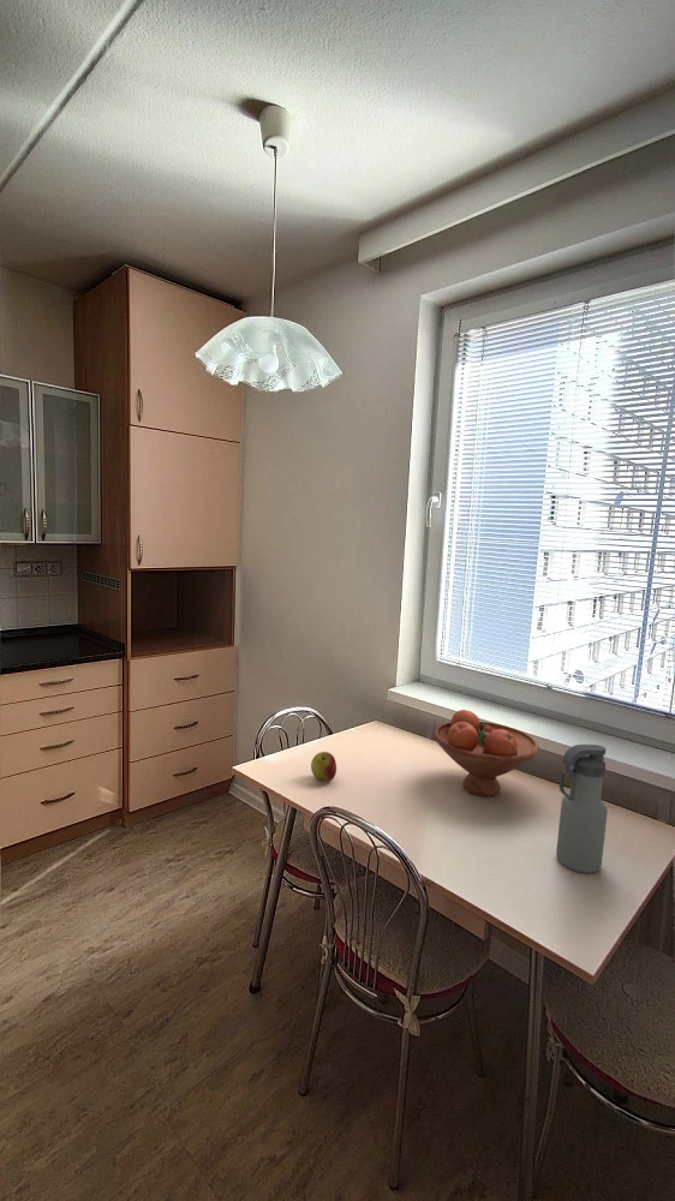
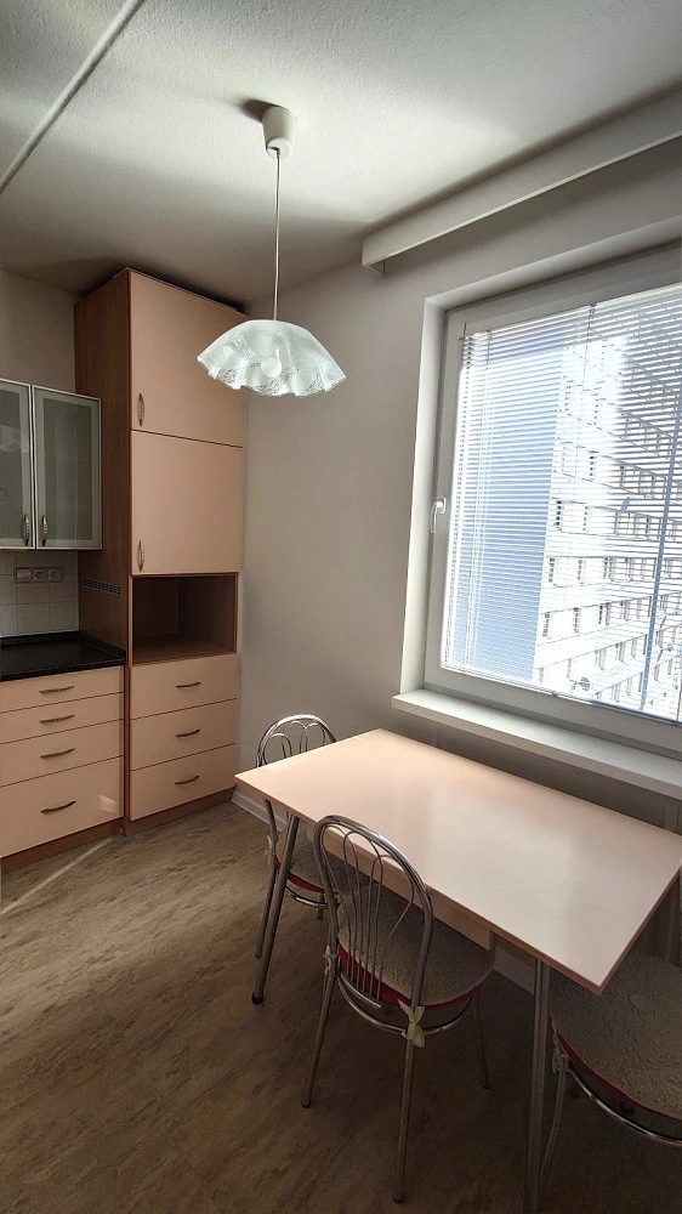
- water bottle [555,743,609,874]
- apple [310,751,338,782]
- fruit bowl [432,709,540,797]
